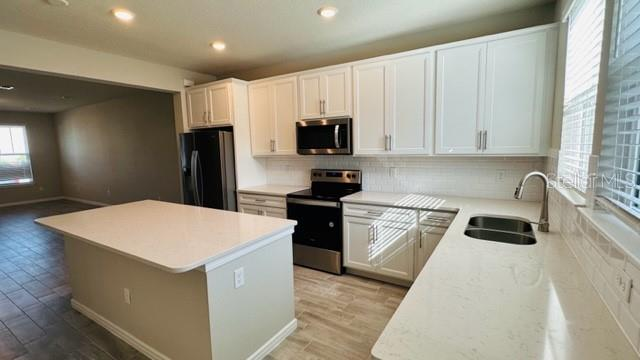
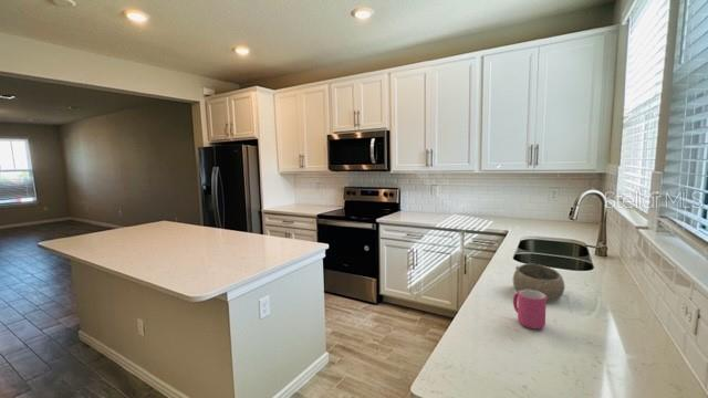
+ bowl [512,262,566,302]
+ mug [512,290,548,329]
